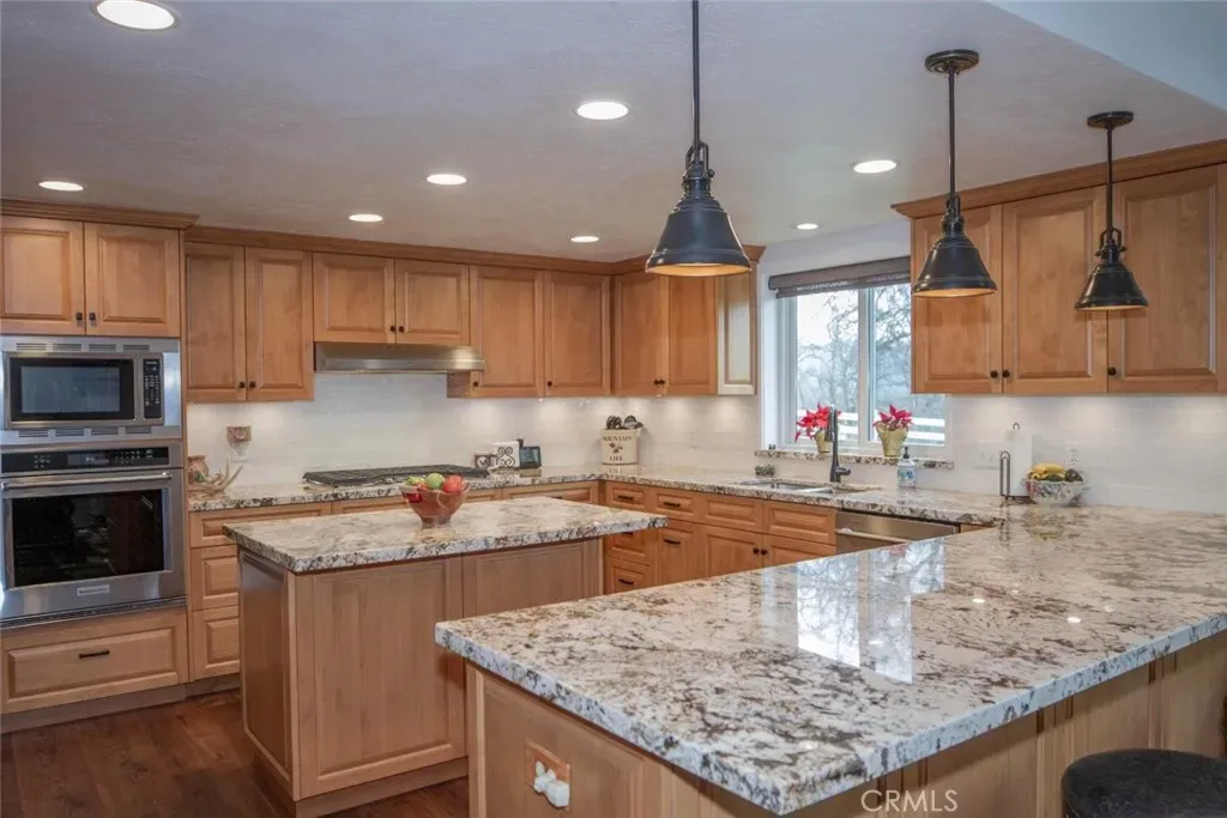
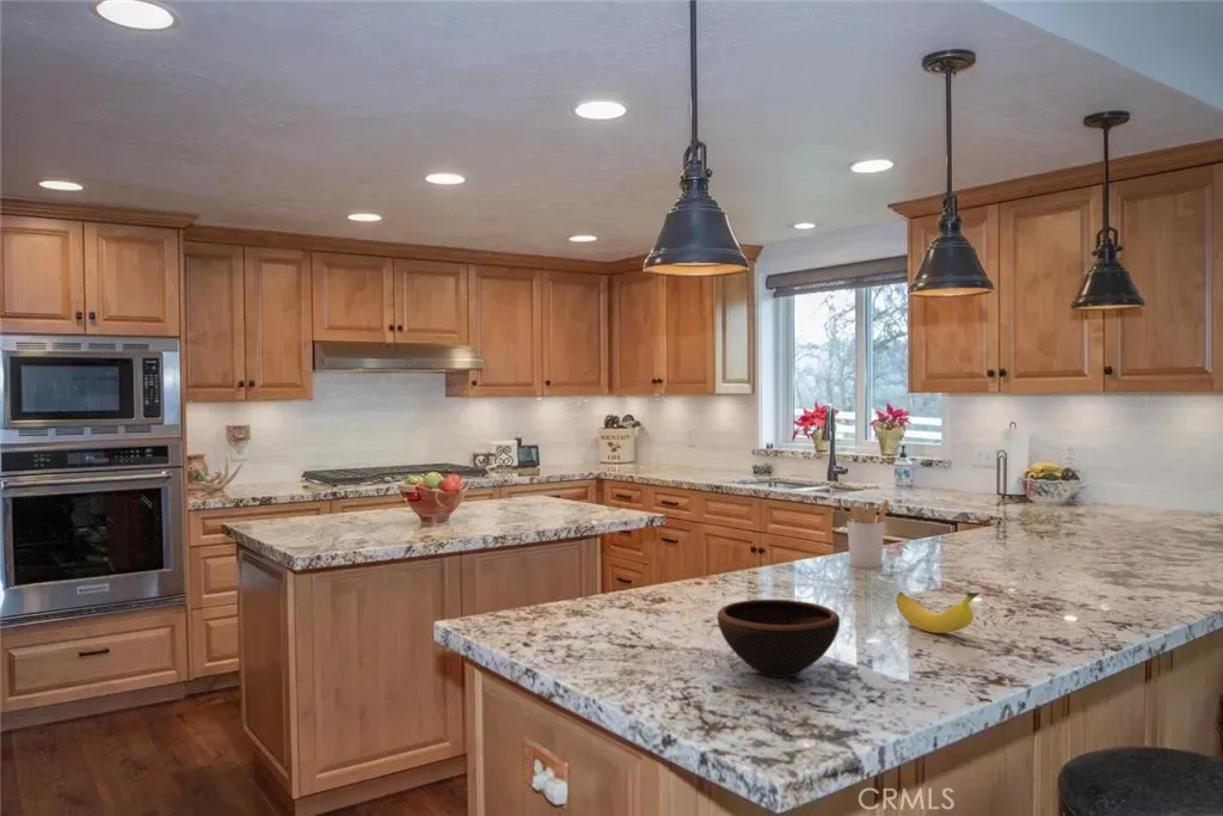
+ utensil holder [838,498,890,569]
+ banana [896,591,981,634]
+ bowl [717,599,841,679]
